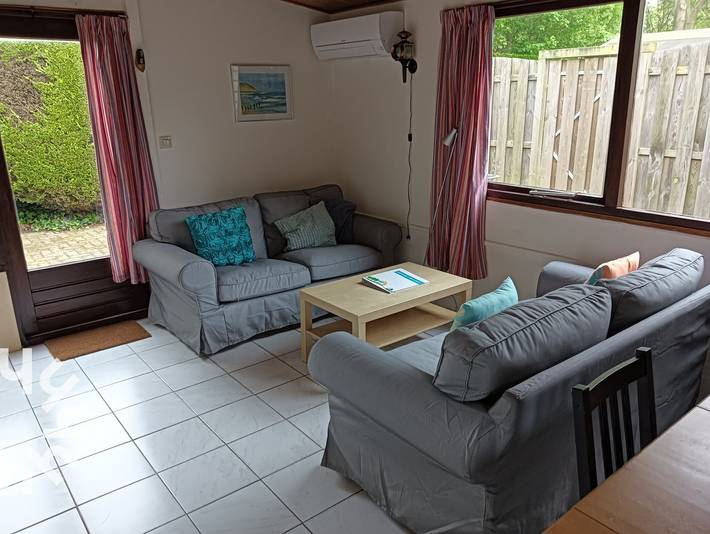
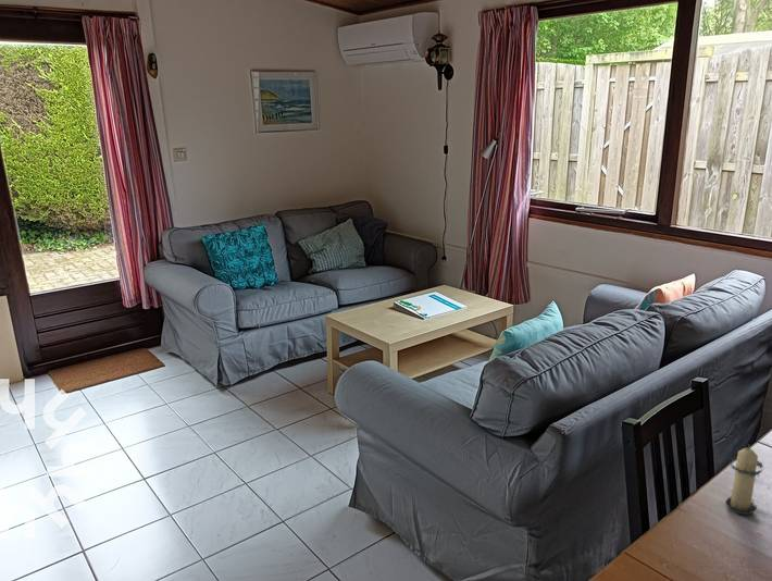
+ candle [724,443,764,516]
